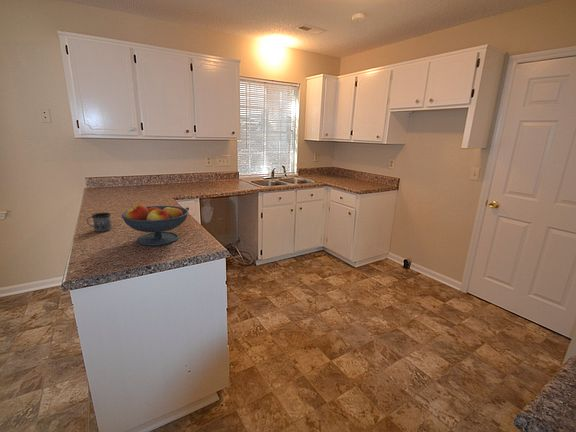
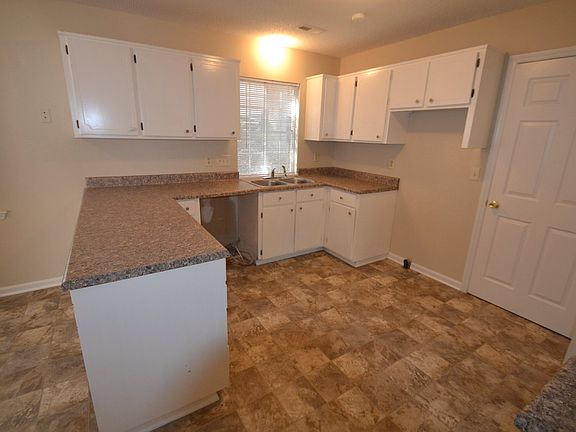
- mug [86,212,112,233]
- fruit bowl [121,204,189,247]
